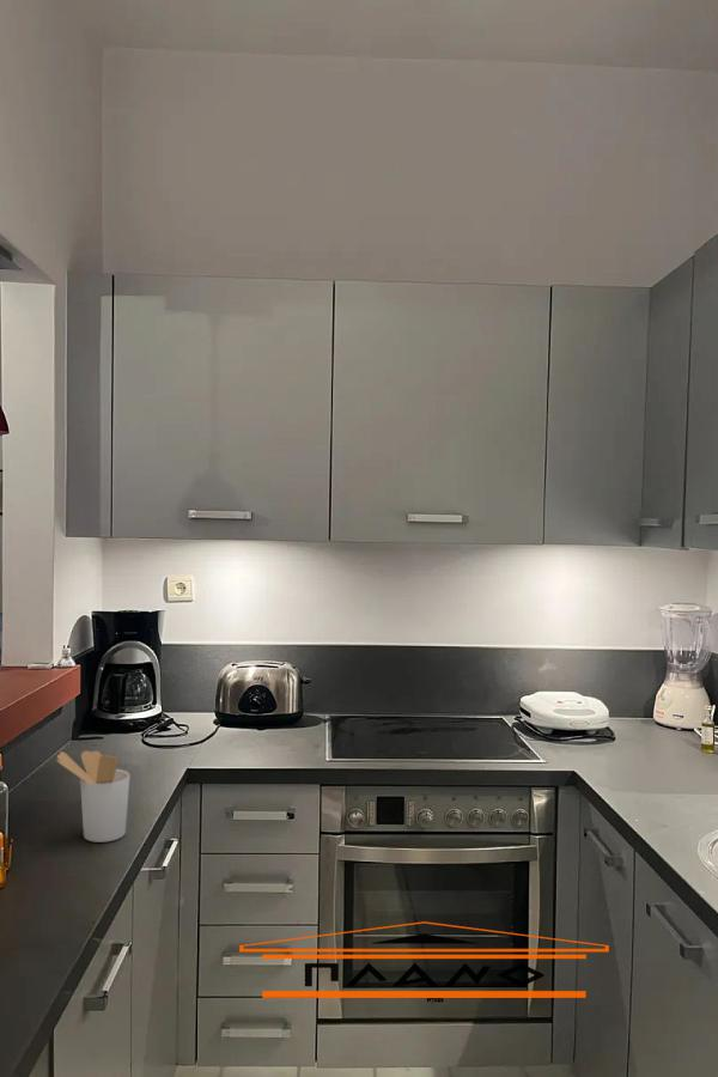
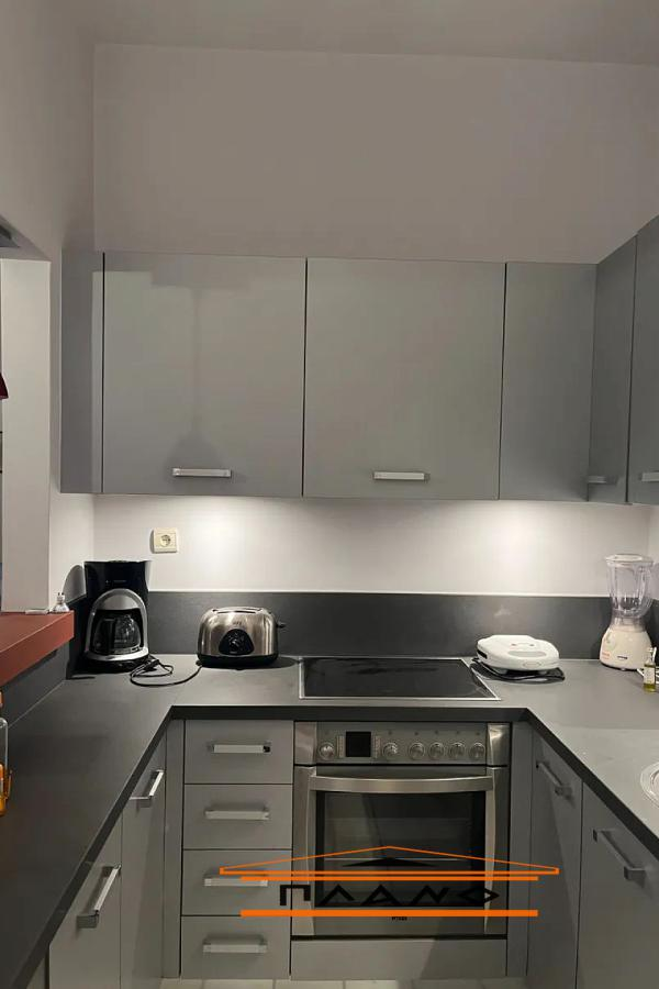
- utensil holder [55,749,130,844]
